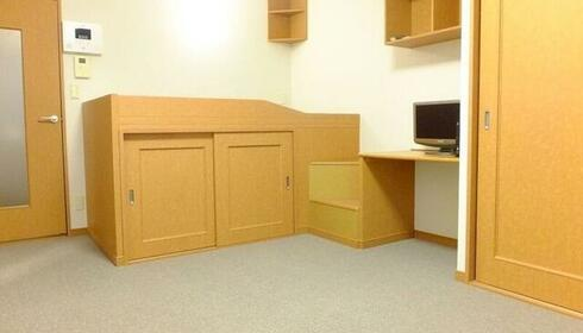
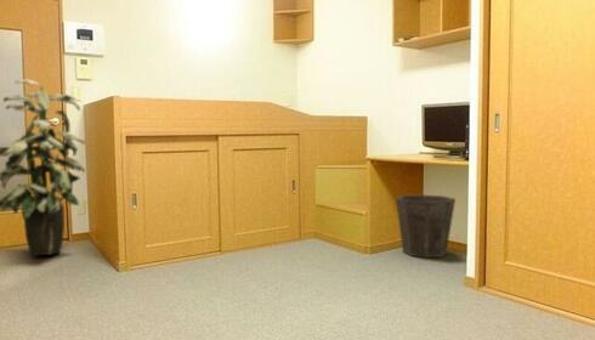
+ indoor plant [0,78,86,256]
+ waste bin [395,193,457,259]
